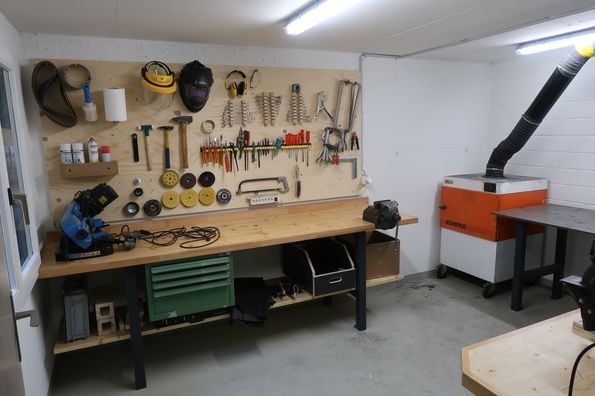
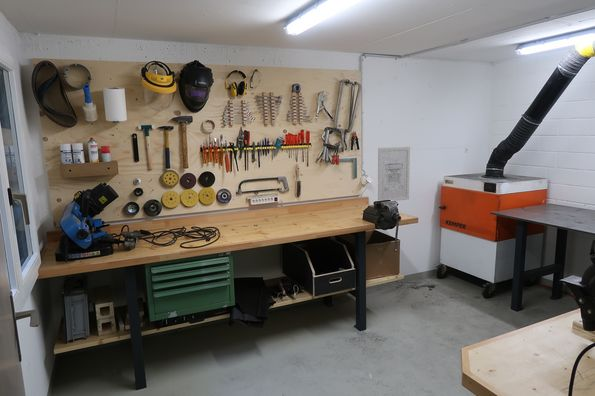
+ wall art [377,146,411,202]
